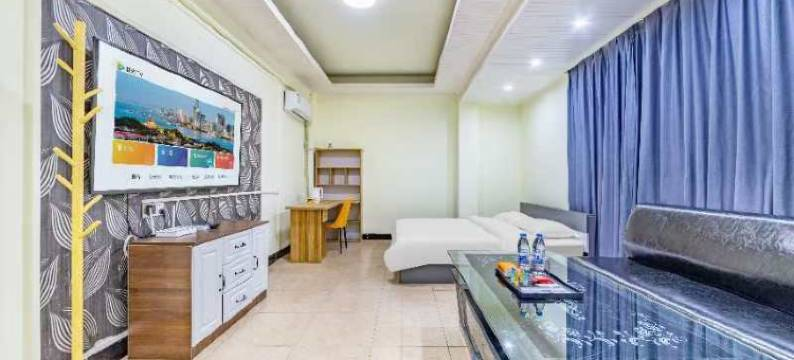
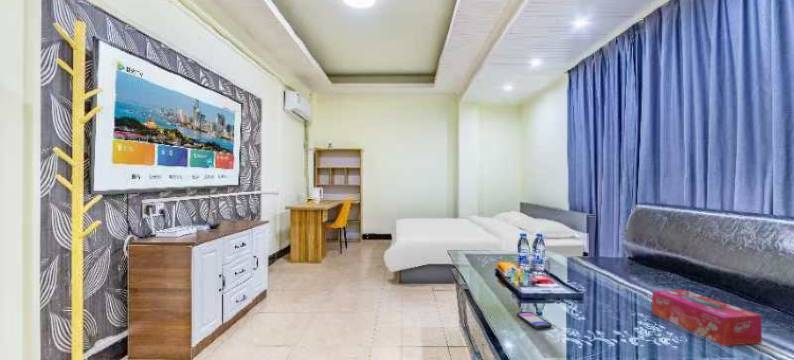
+ smartphone [516,311,553,329]
+ tissue box [651,289,763,347]
